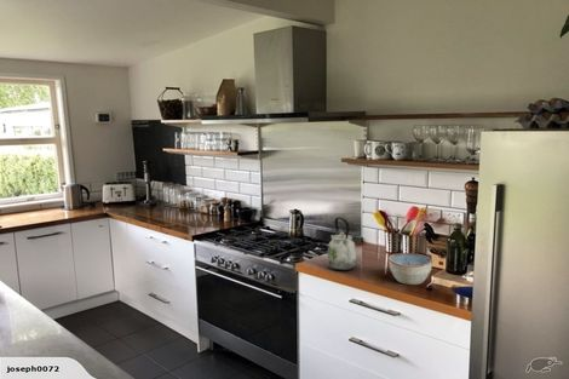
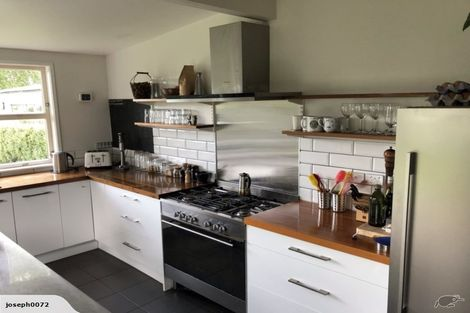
- kettle [326,217,358,272]
- bowl [387,252,433,286]
